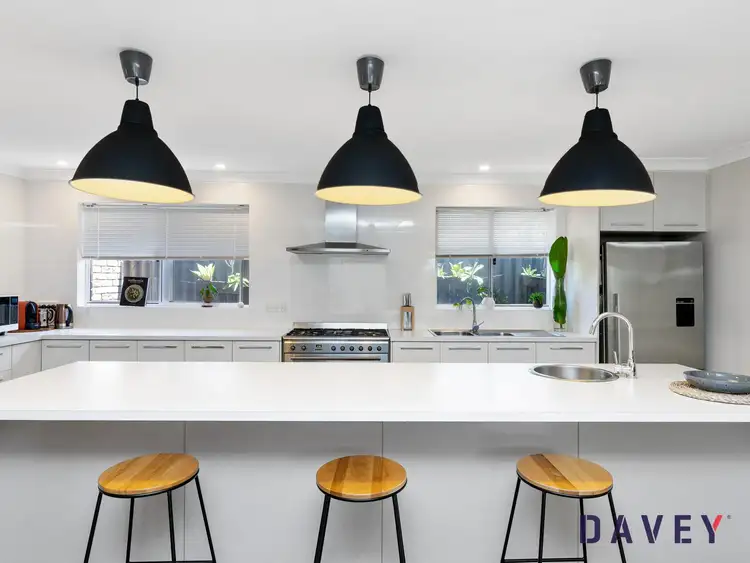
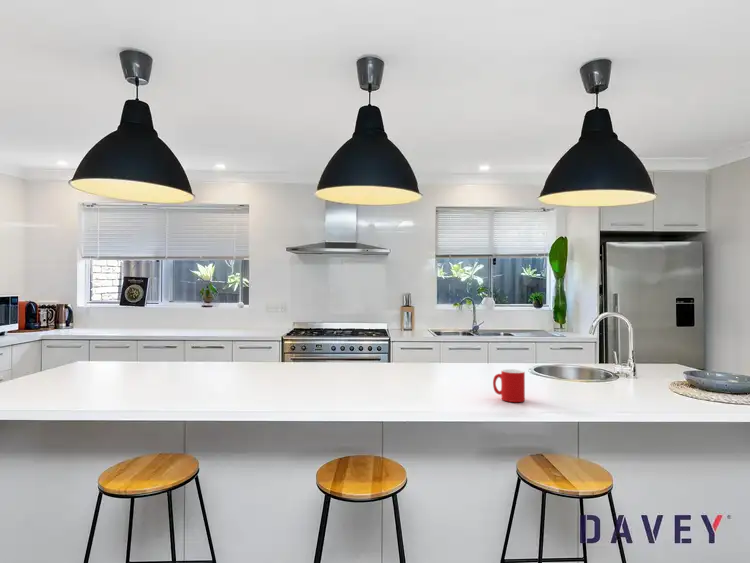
+ cup [492,368,526,403]
